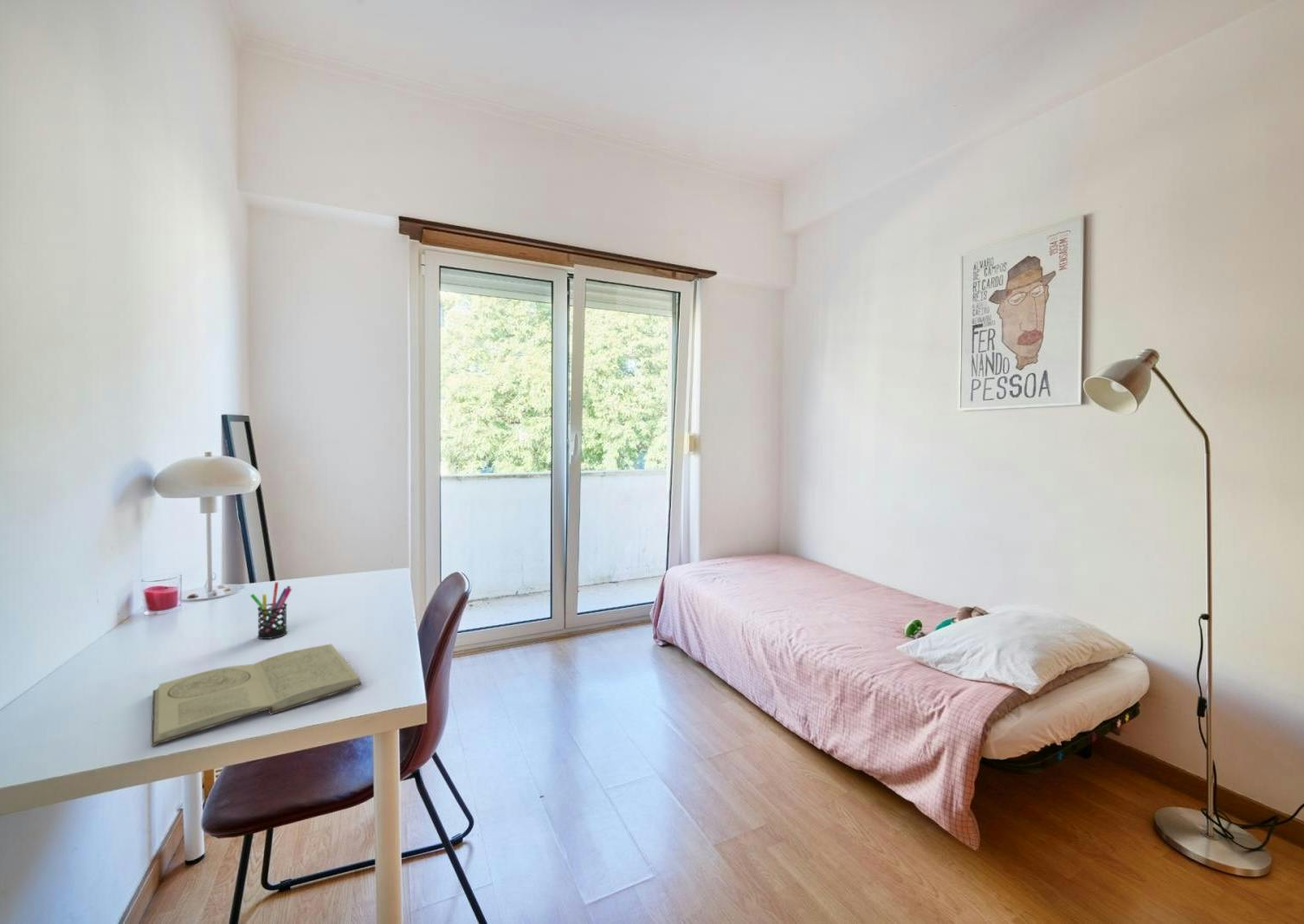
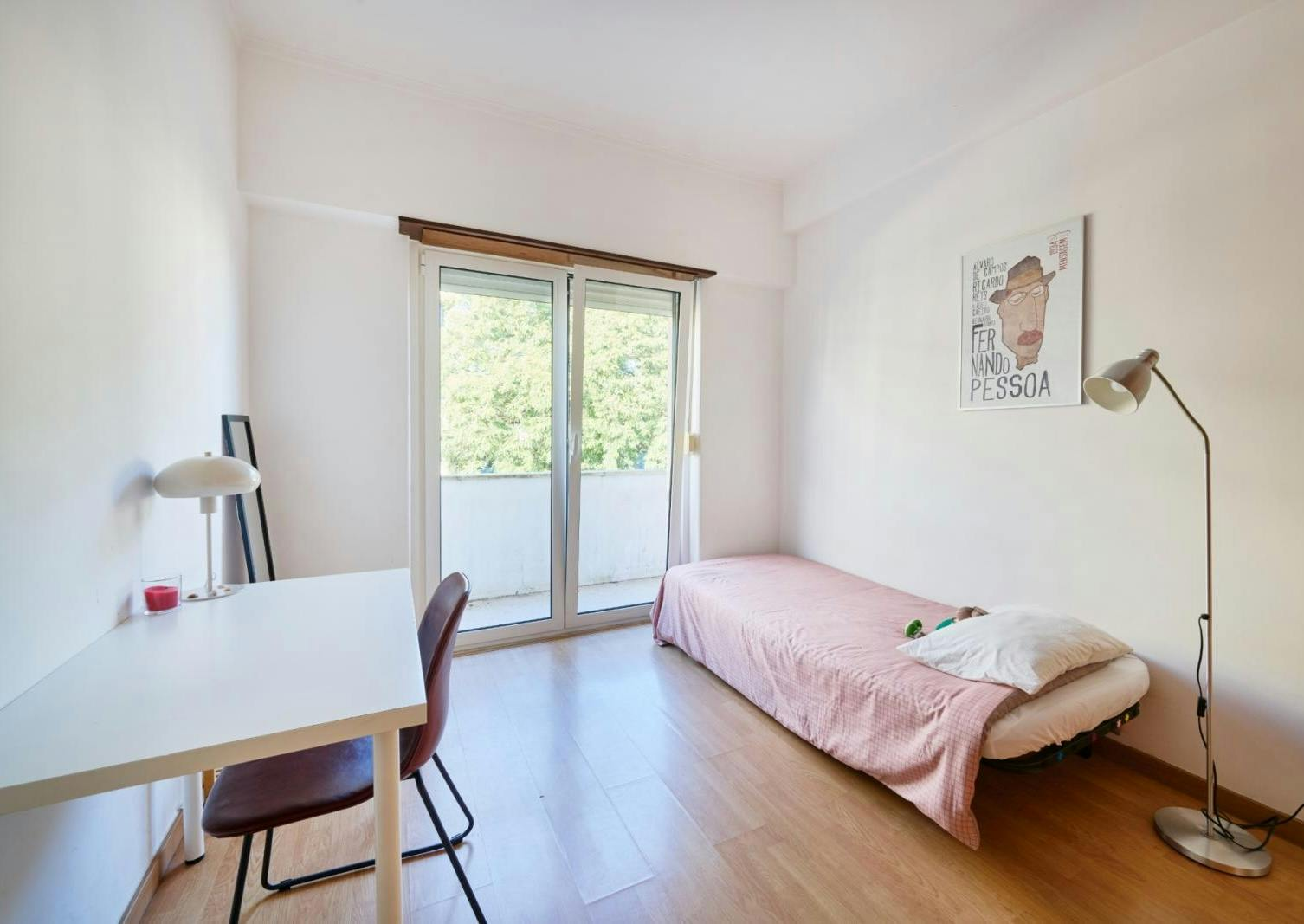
- pen holder [249,581,293,640]
- book [151,643,363,746]
